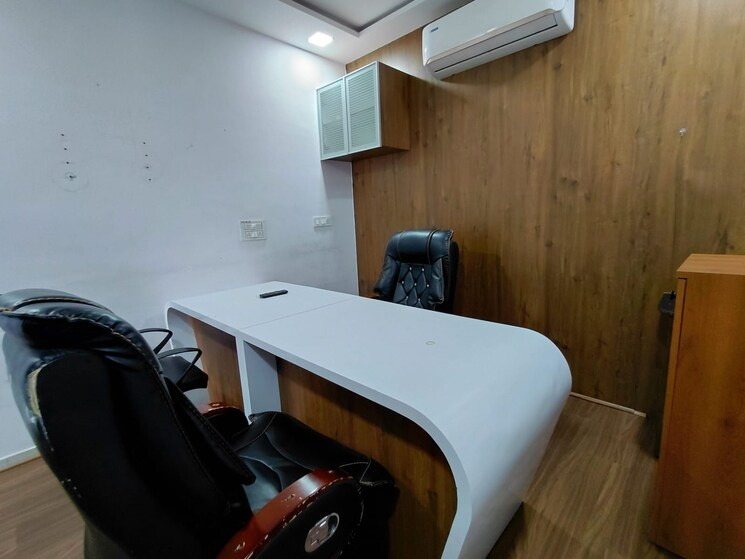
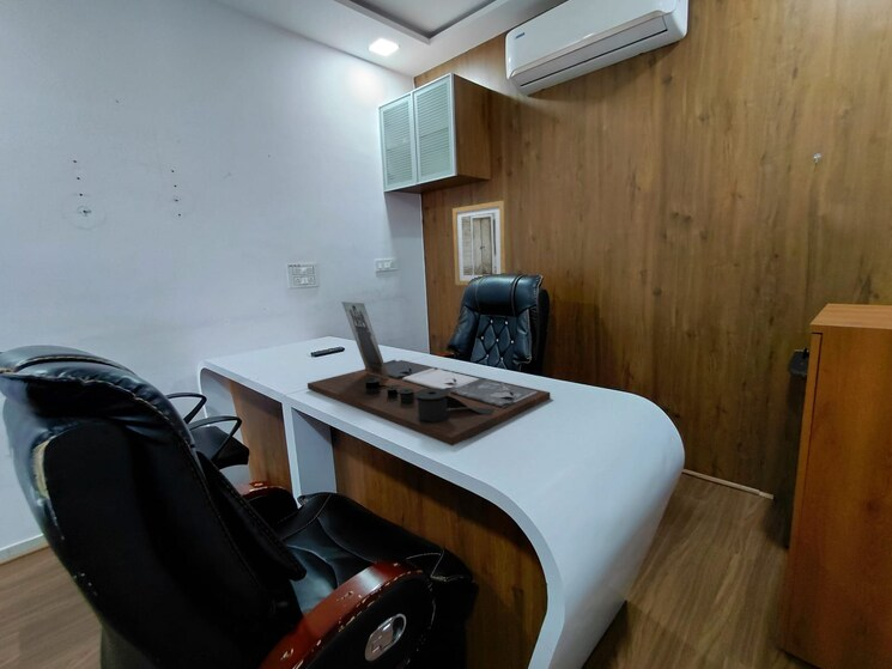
+ wall art [451,199,508,286]
+ desk organizer [307,300,551,446]
